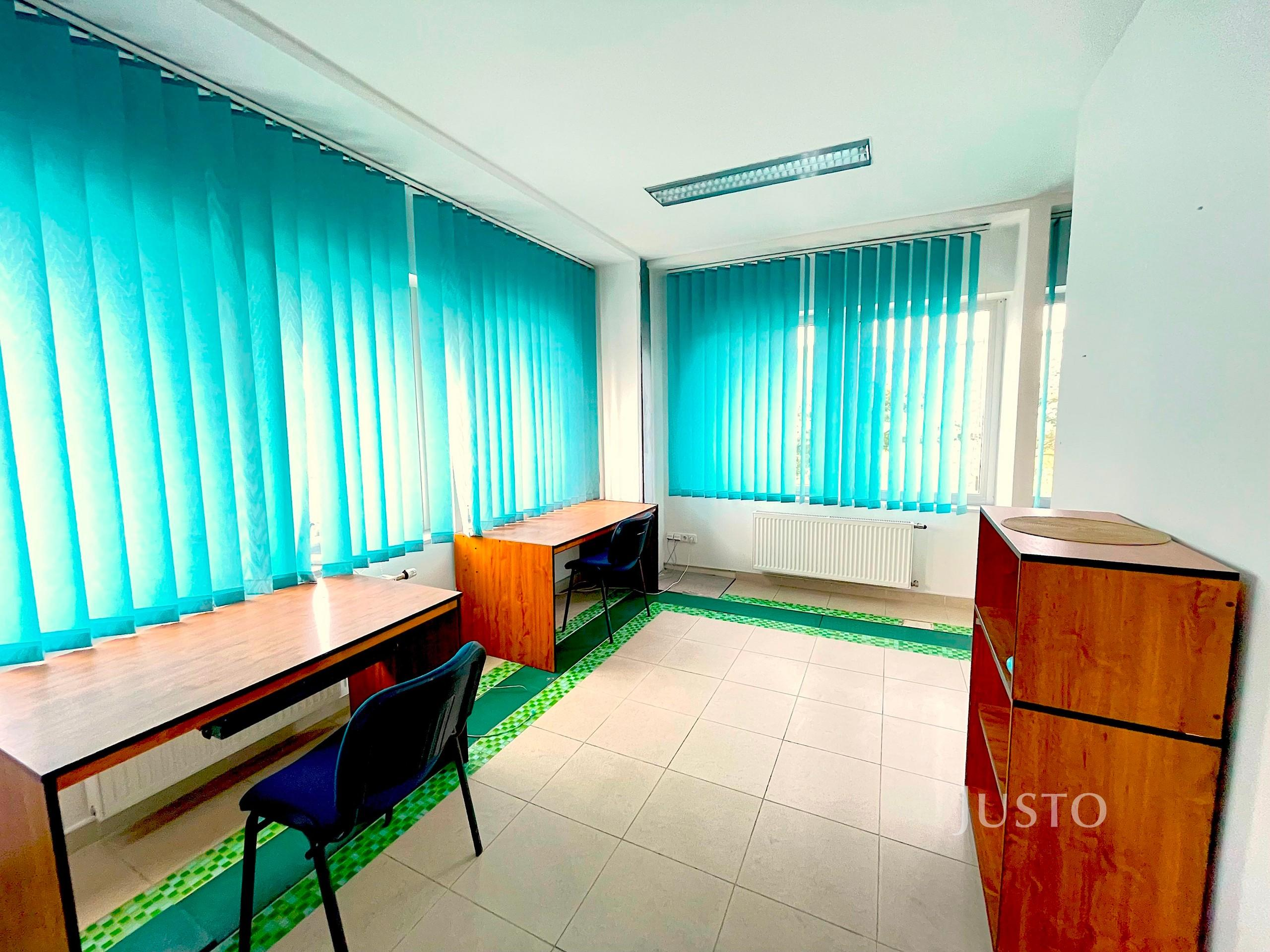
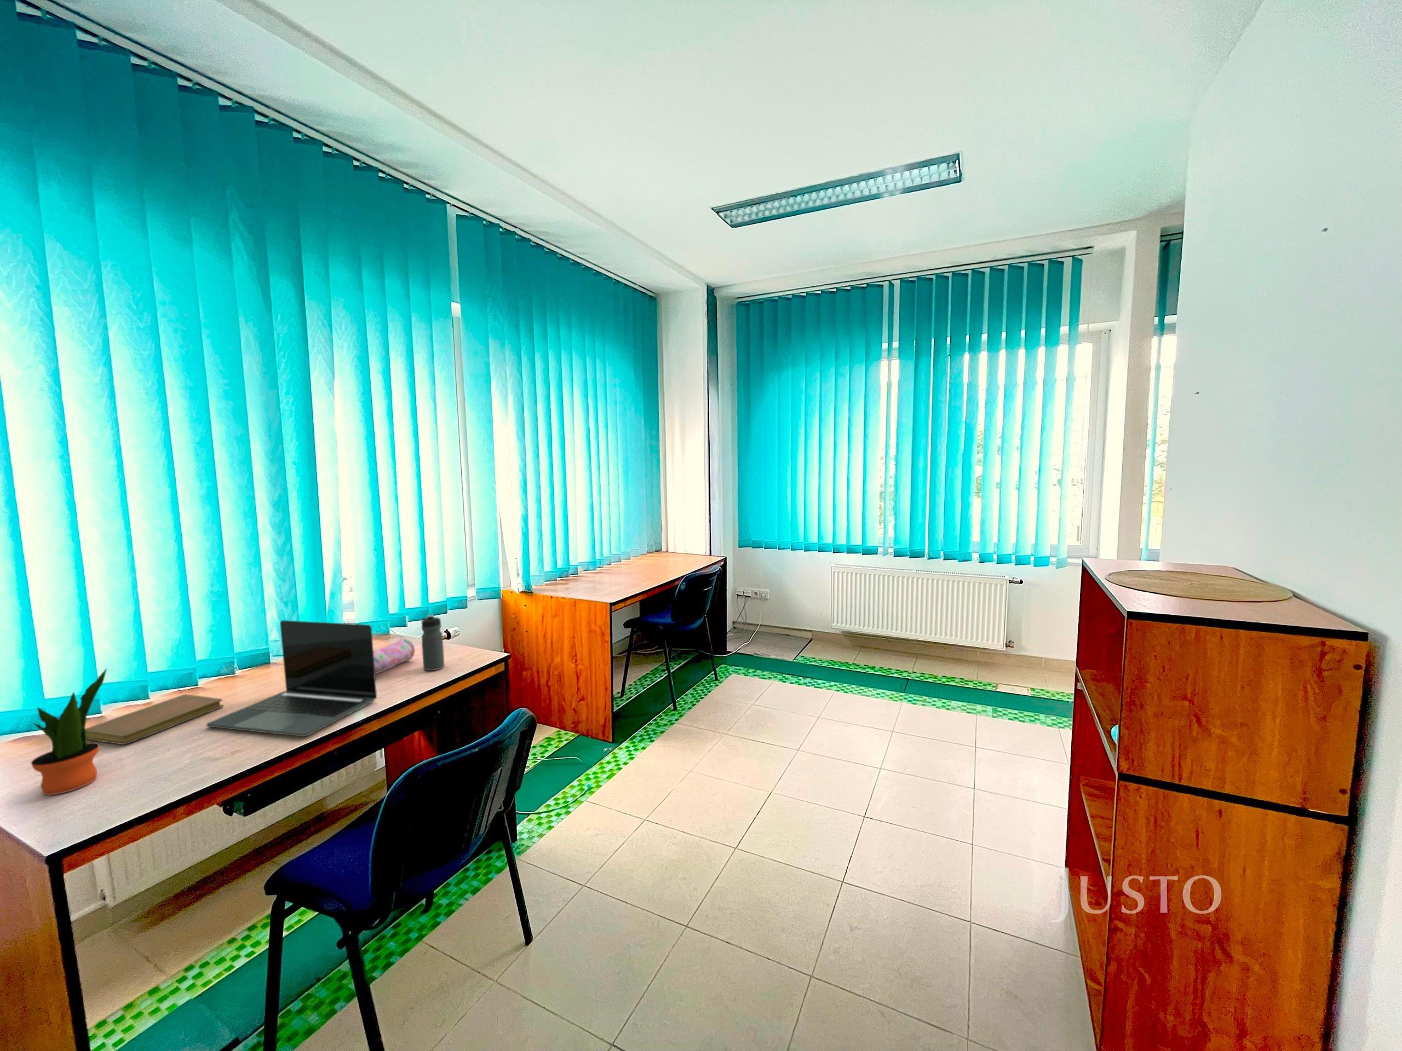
+ pencil case [373,638,415,675]
+ water bottle [421,614,445,671]
+ potted plant [31,668,107,795]
+ notebook [85,693,224,745]
+ laptop [206,619,378,736]
